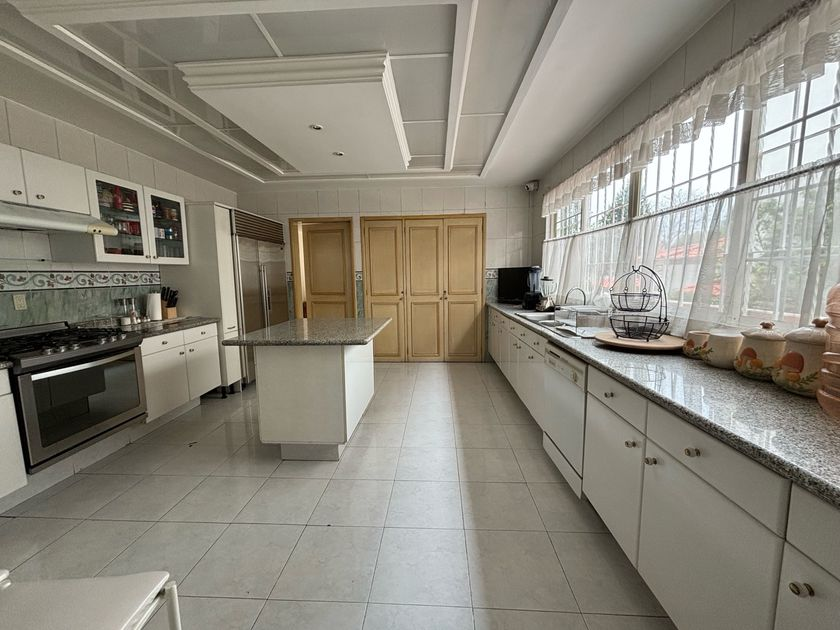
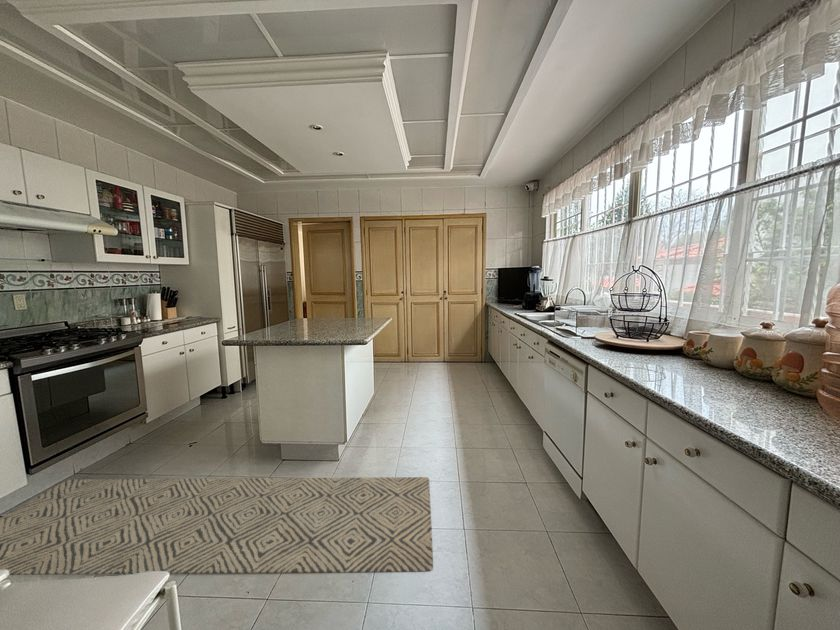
+ rug [0,476,434,576]
